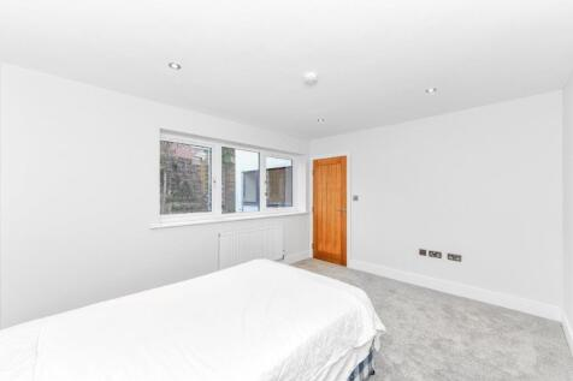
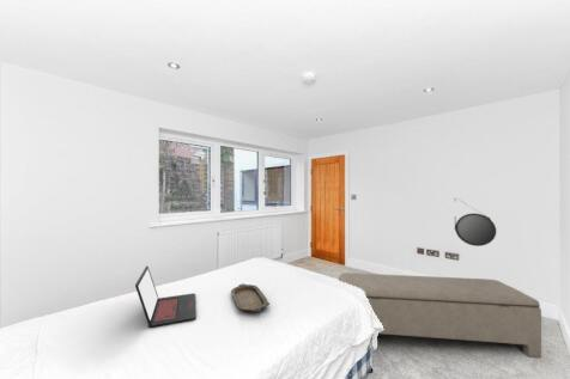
+ home mirror [454,196,498,247]
+ laptop [134,264,198,329]
+ bench [338,271,542,359]
+ serving tray [230,282,271,313]
